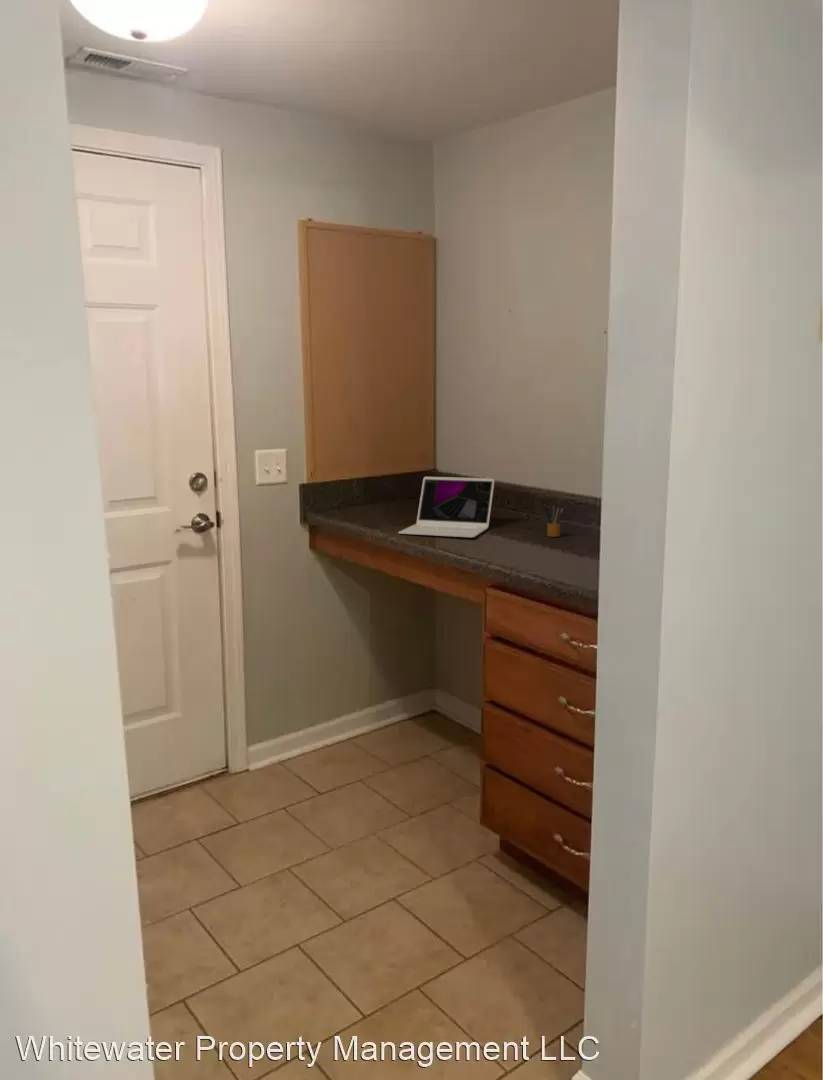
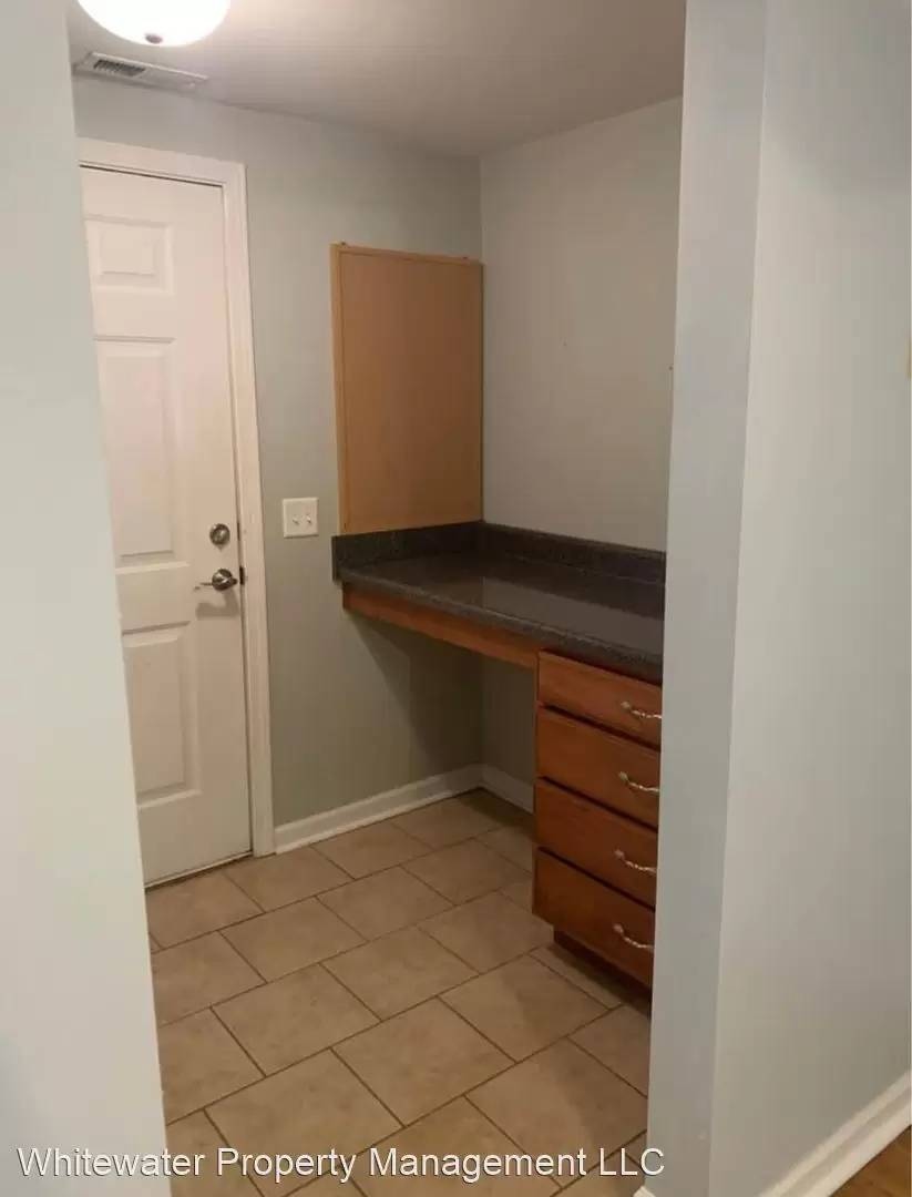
- laptop [397,476,495,538]
- pencil box [544,504,564,538]
